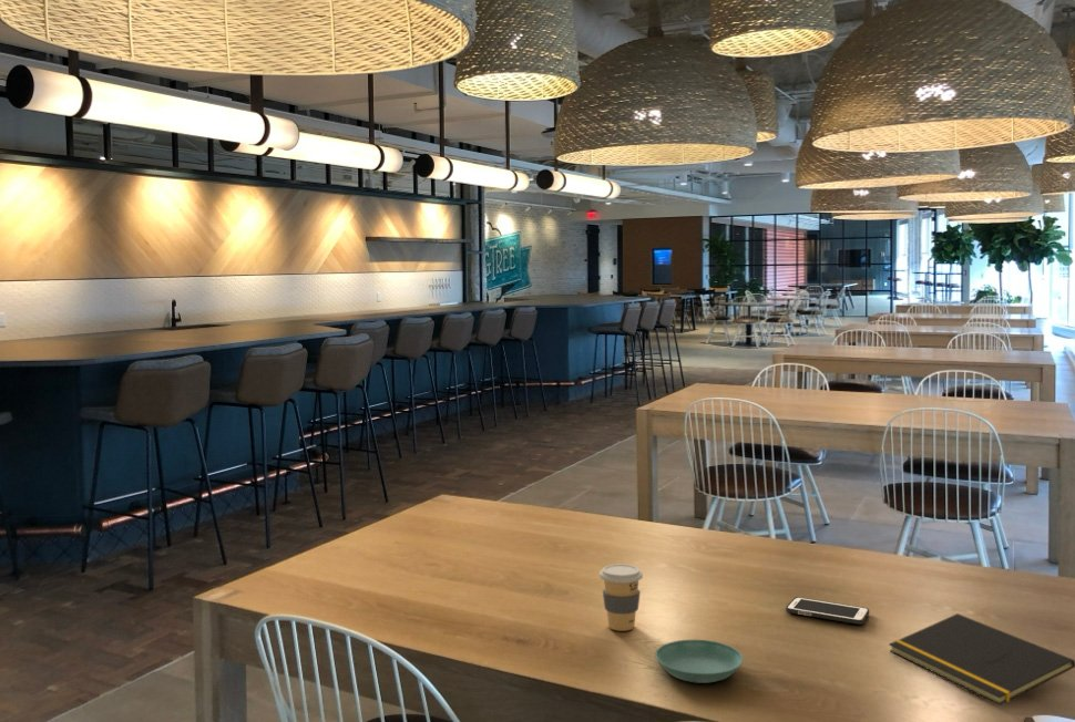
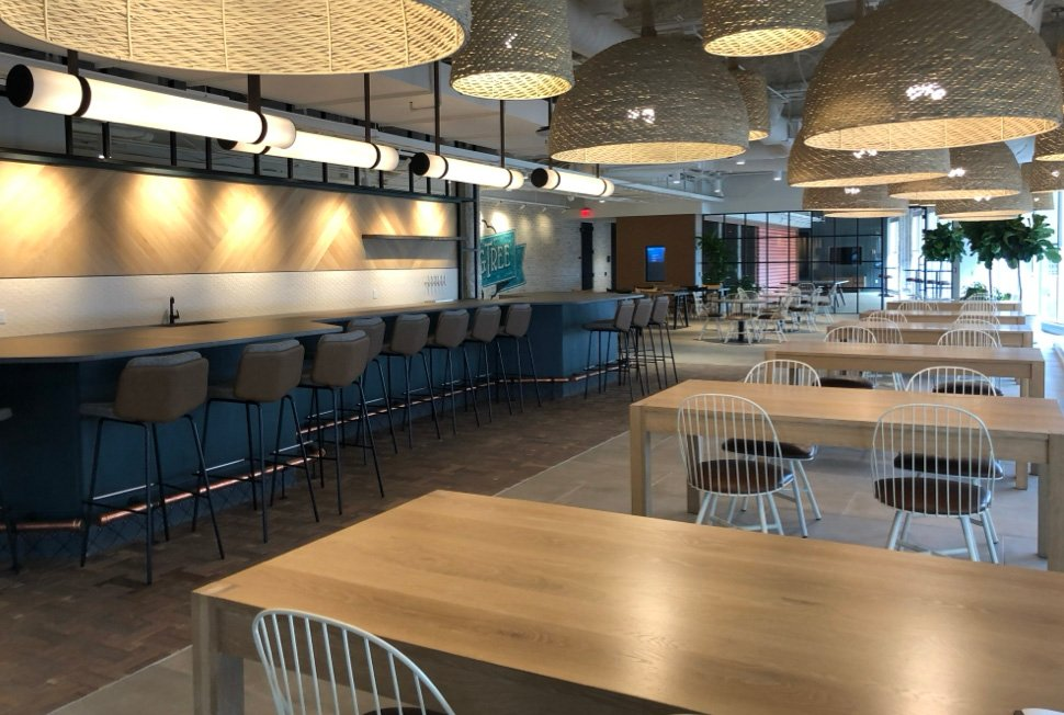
- coffee cup [598,564,644,632]
- cell phone [785,596,870,626]
- saucer [654,638,744,684]
- notepad [888,612,1075,706]
